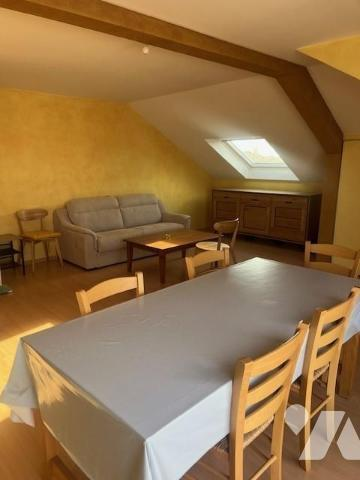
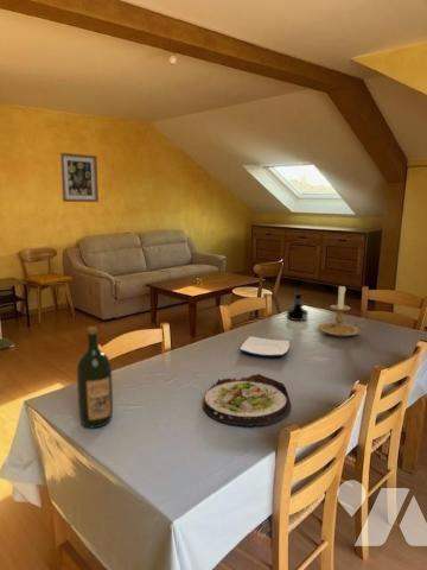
+ tequila bottle [286,292,310,322]
+ wine bottle [76,325,114,429]
+ wall art [59,152,100,203]
+ salad plate [202,373,292,428]
+ candle holder [317,284,365,337]
+ plate [238,335,291,357]
